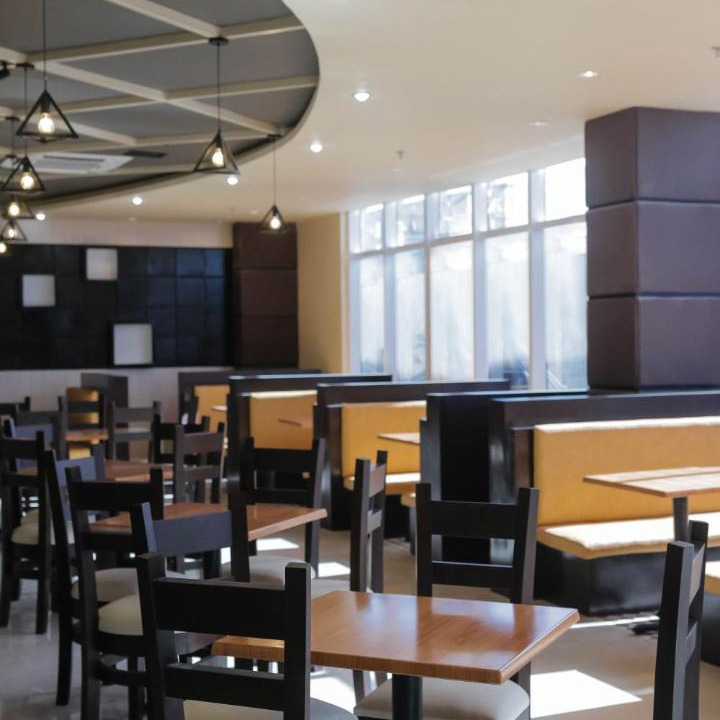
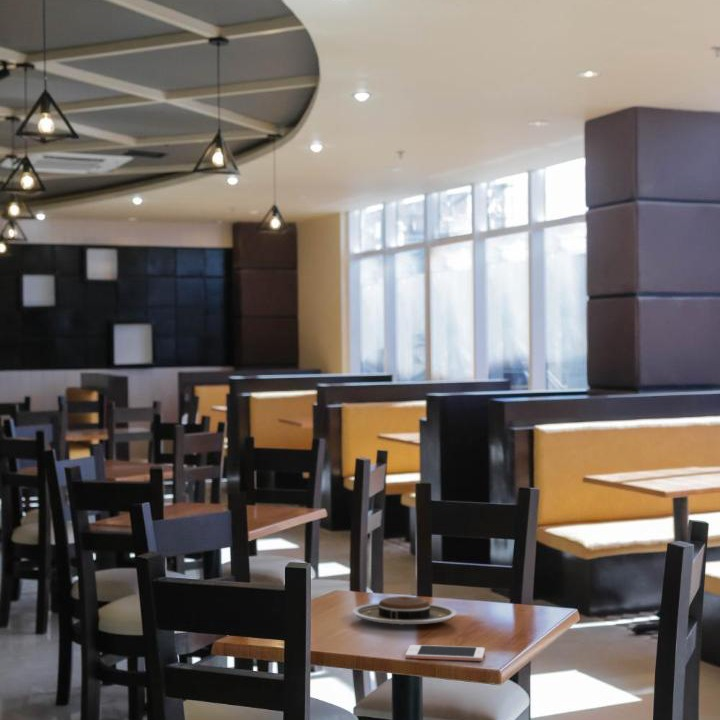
+ cell phone [404,644,486,662]
+ plate [352,595,458,626]
